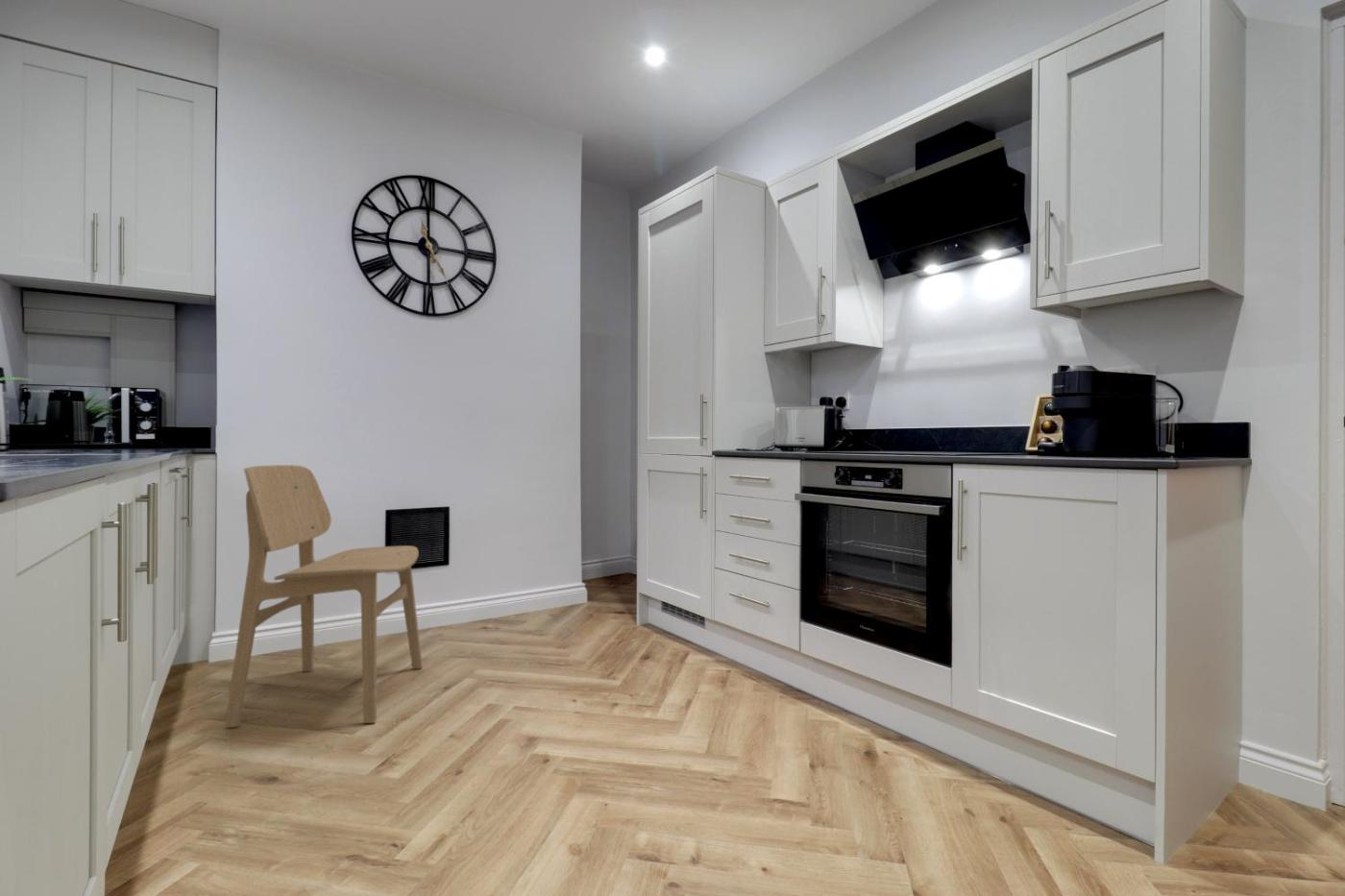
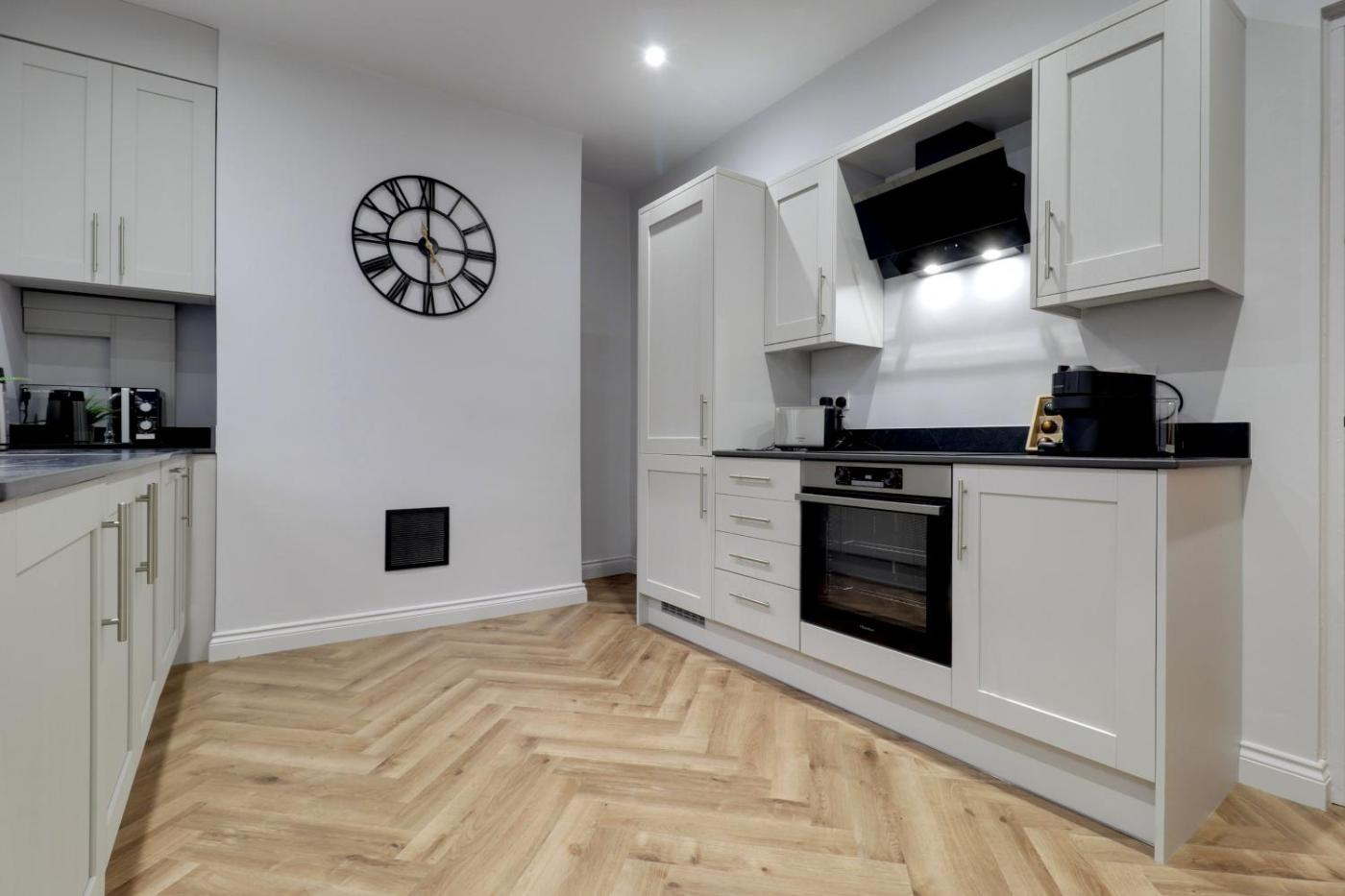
- dining chair [224,464,424,729]
